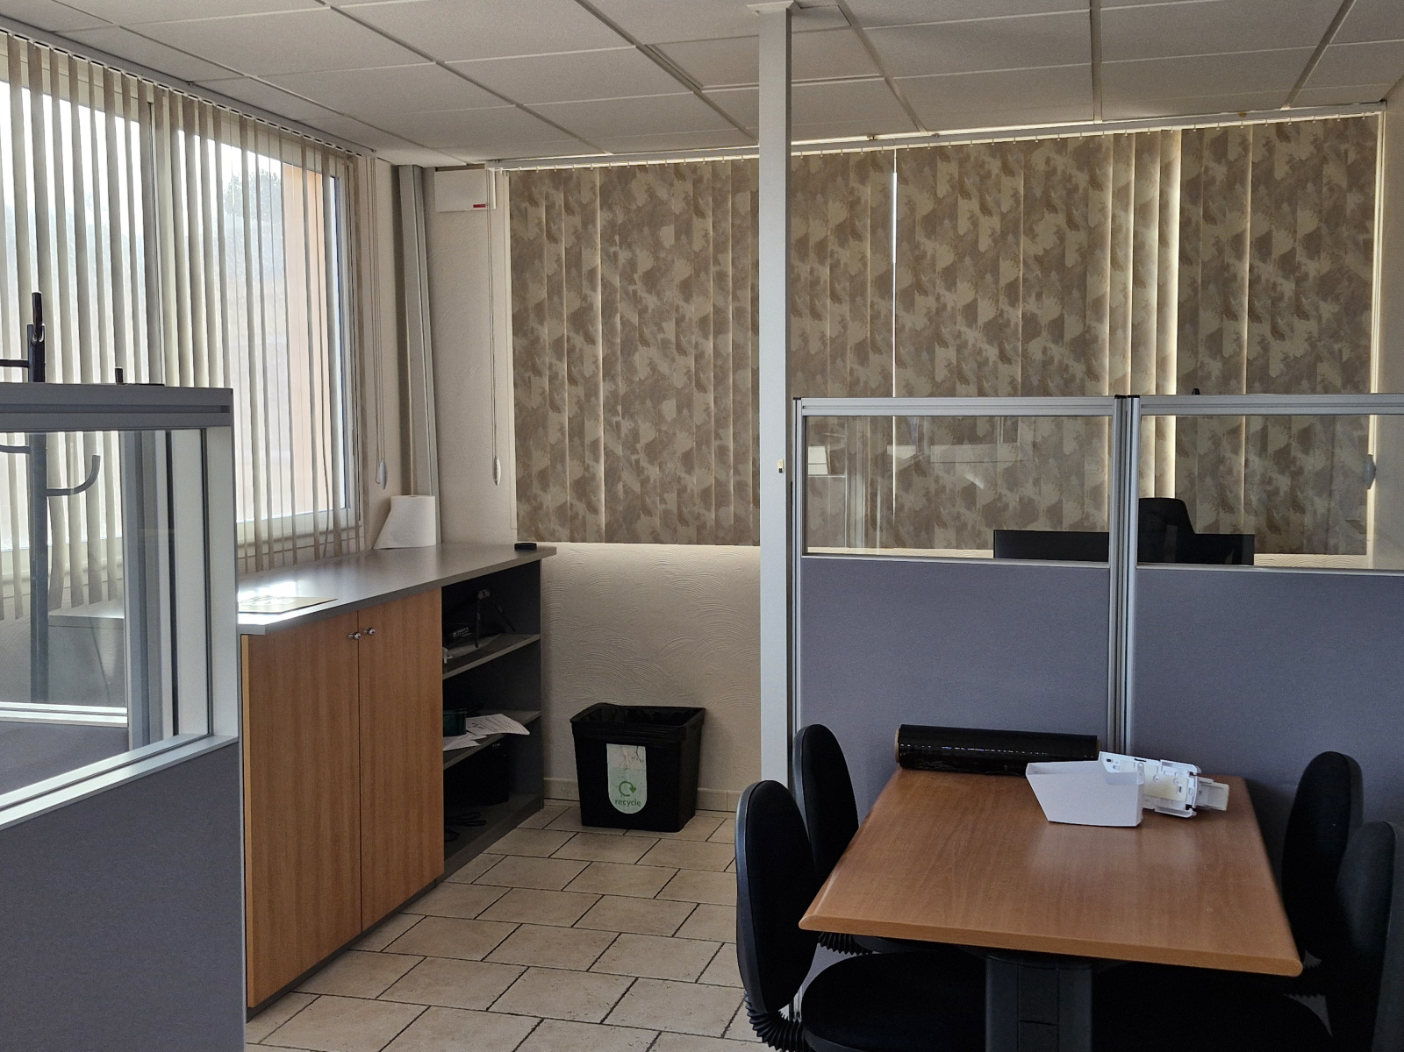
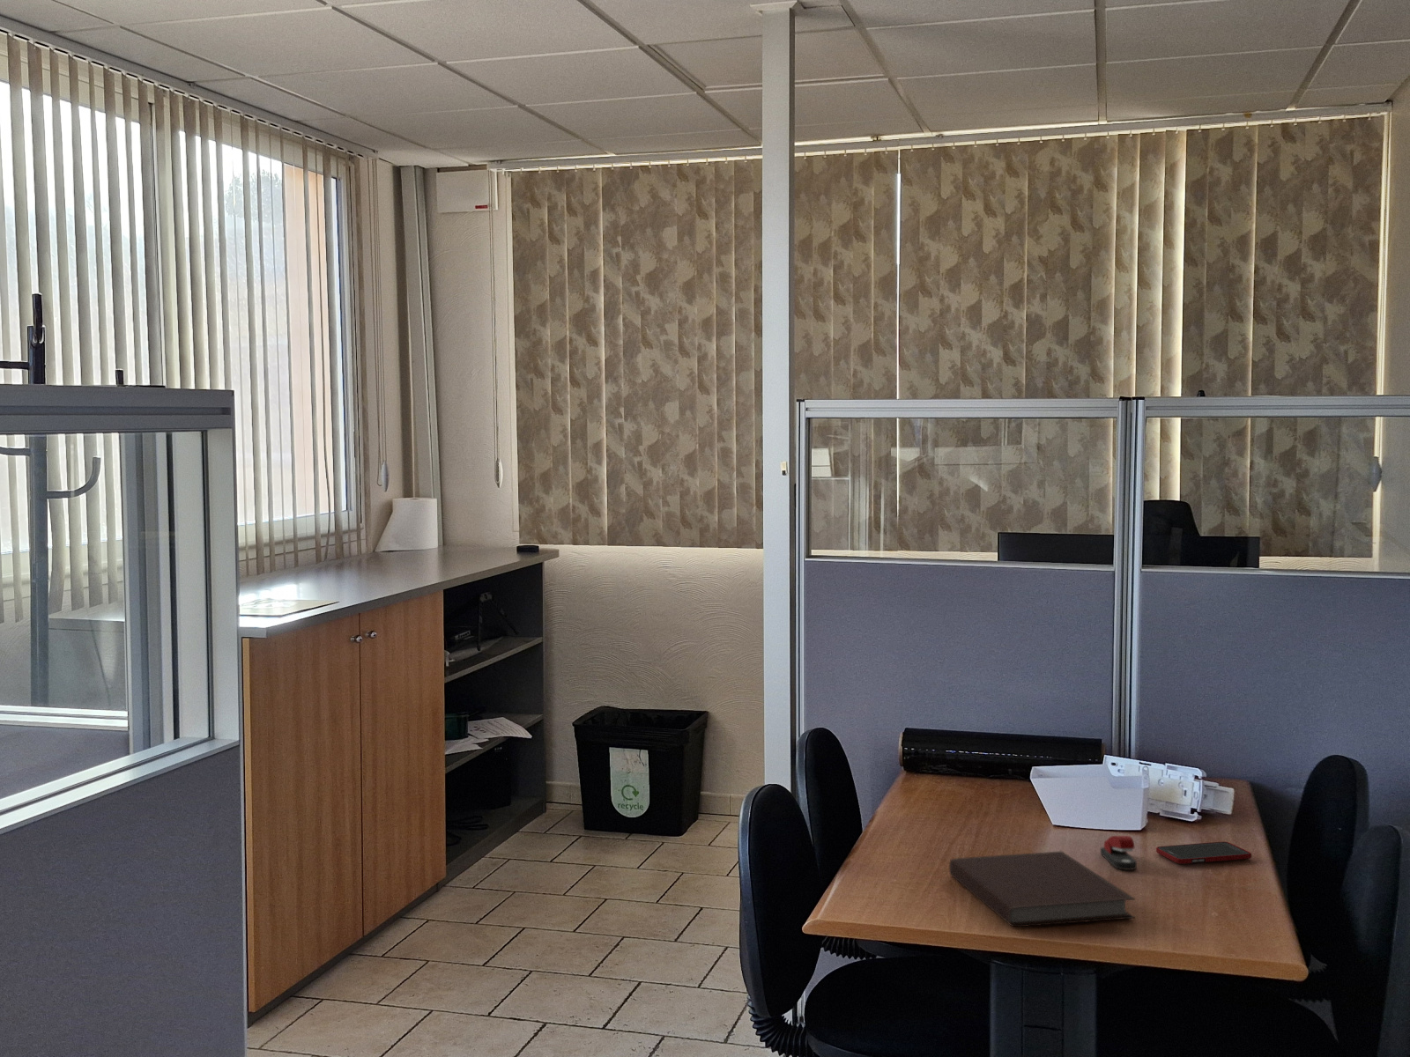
+ cell phone [1156,842,1252,865]
+ stapler [1100,835,1138,872]
+ notebook [948,850,1136,927]
